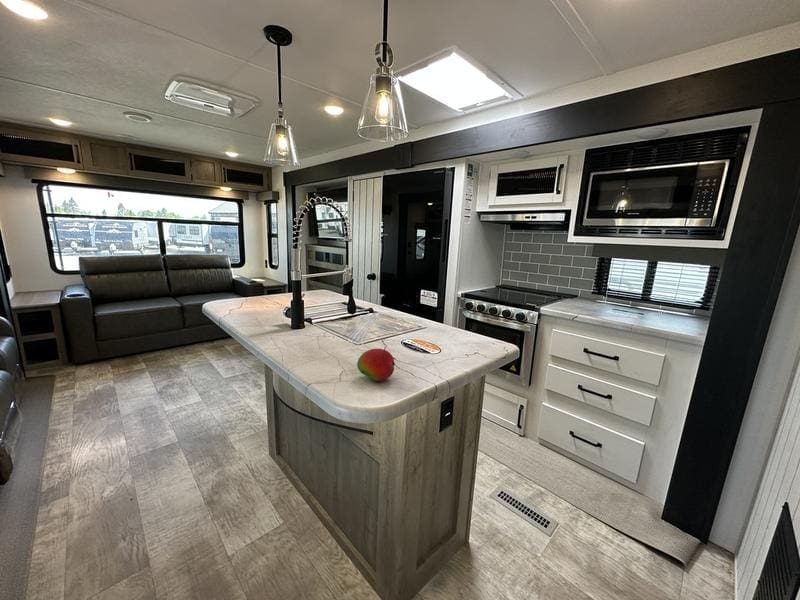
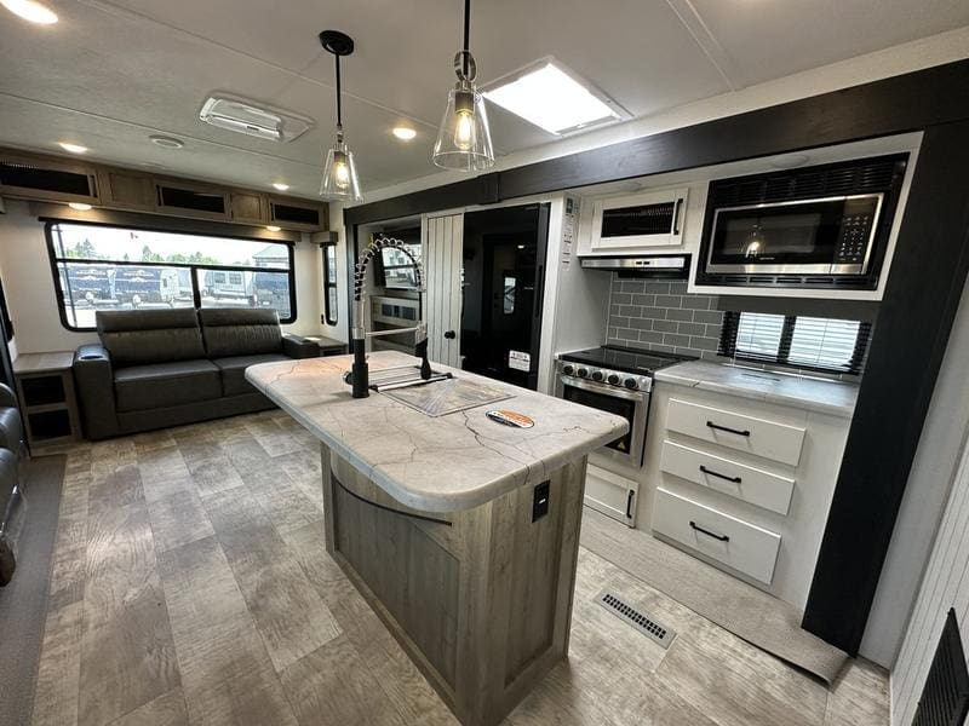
- fruit [356,348,396,382]
